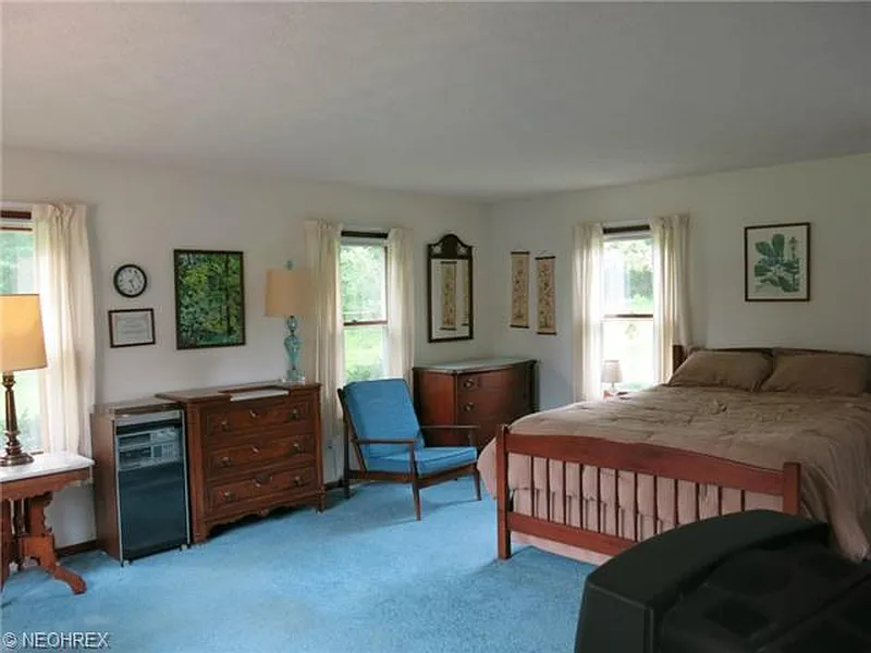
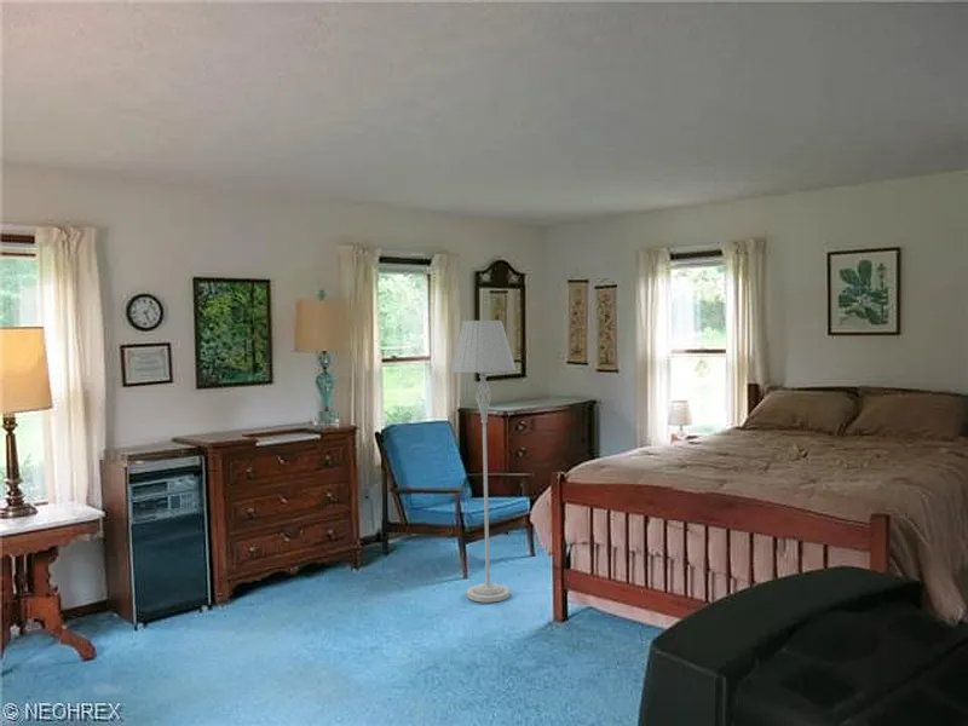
+ floor lamp [449,319,517,604]
